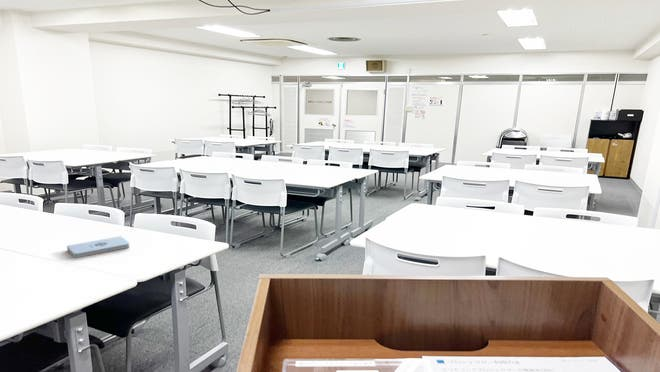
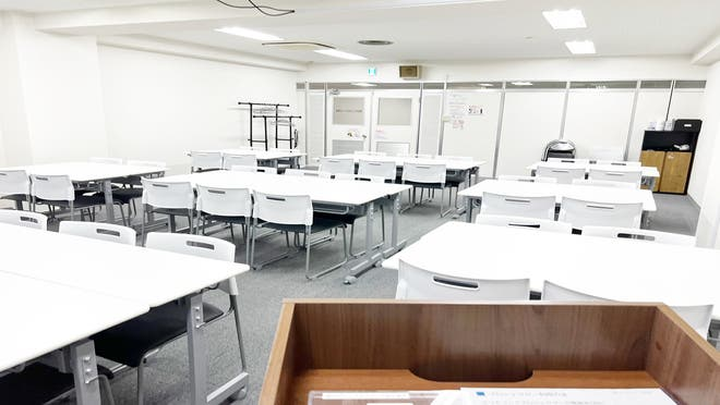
- notepad [66,235,131,259]
